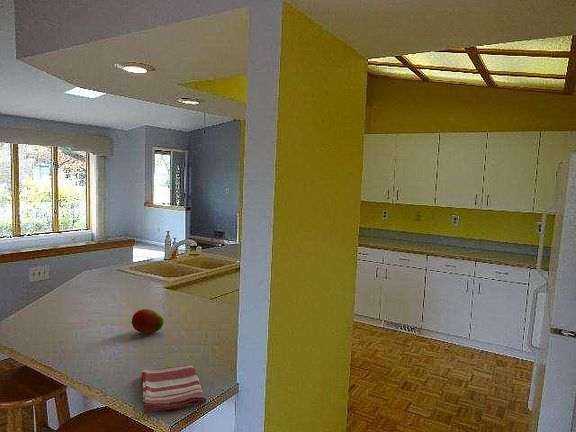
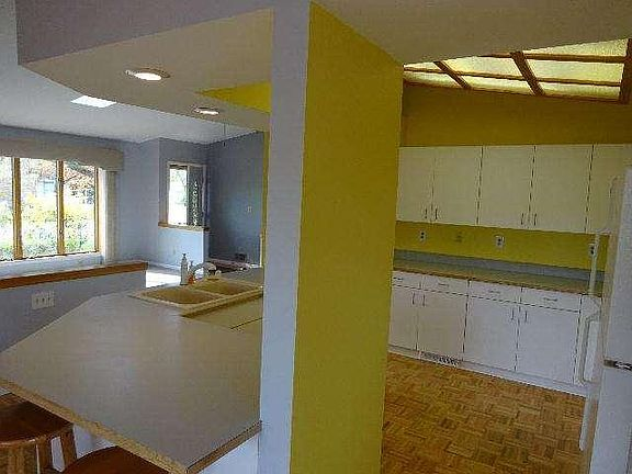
- dish towel [140,364,207,415]
- fruit [131,308,165,335]
